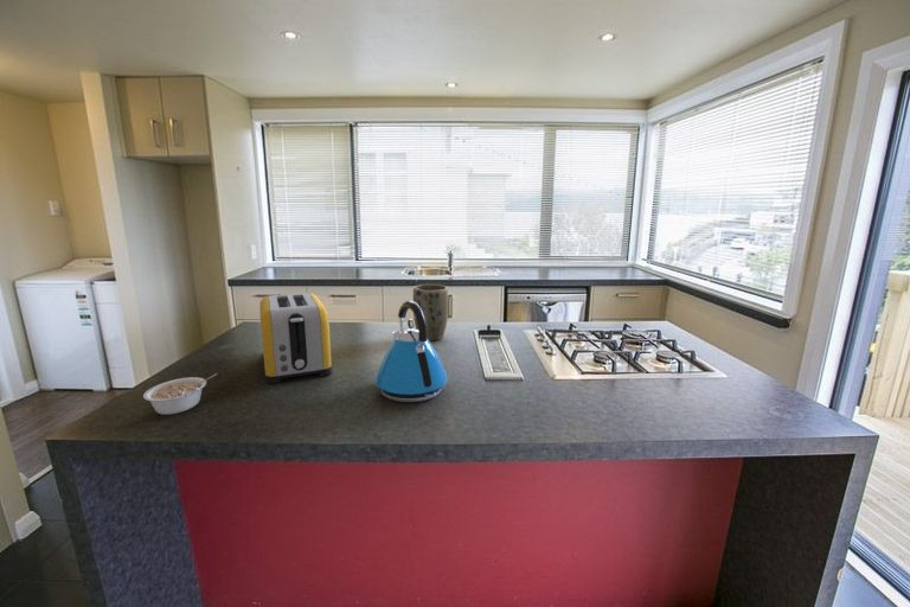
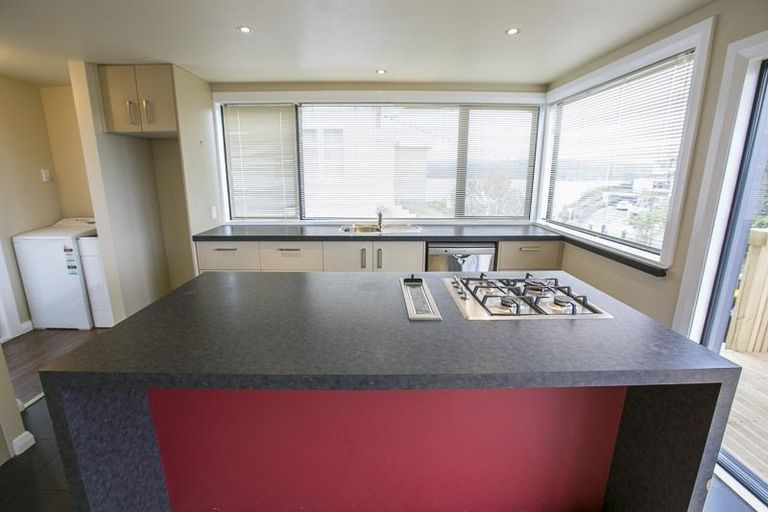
- plant pot [412,283,449,341]
- legume [142,372,218,416]
- toaster [258,292,333,385]
- kettle [374,300,449,403]
